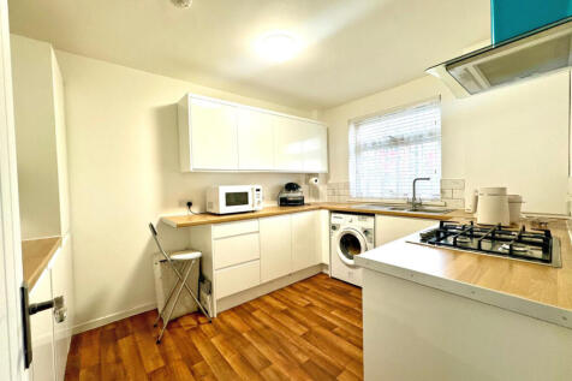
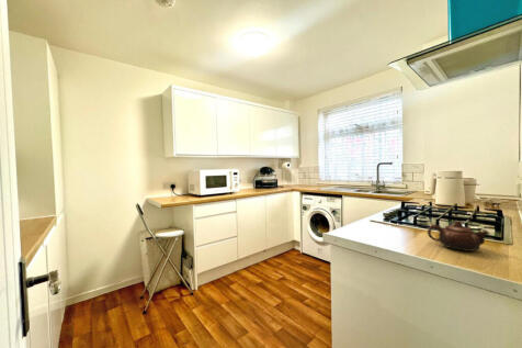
+ teapot [427,220,490,252]
